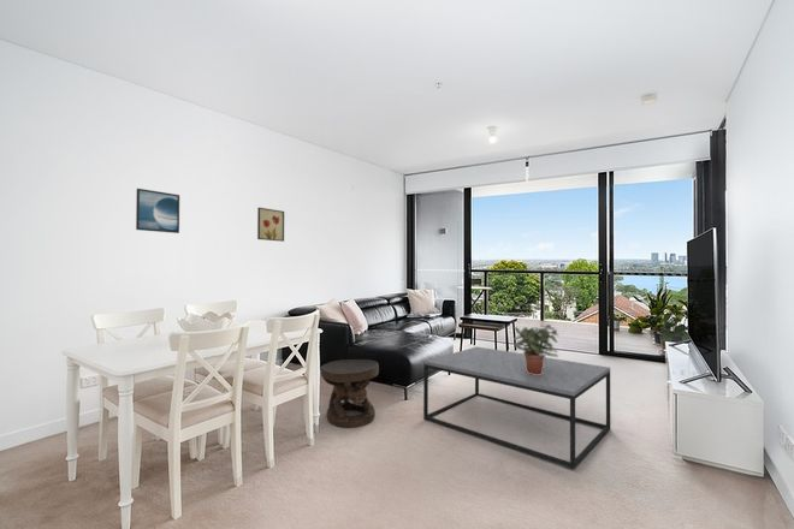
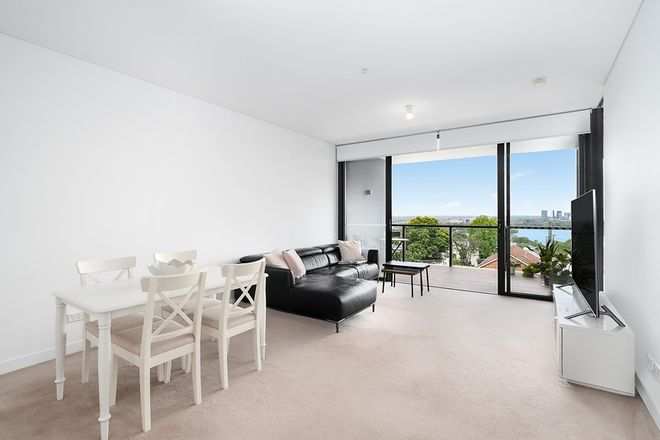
- side table [320,358,380,428]
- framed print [135,188,180,234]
- coffee table [422,345,611,470]
- wall art [256,207,285,243]
- potted plant [512,322,559,375]
